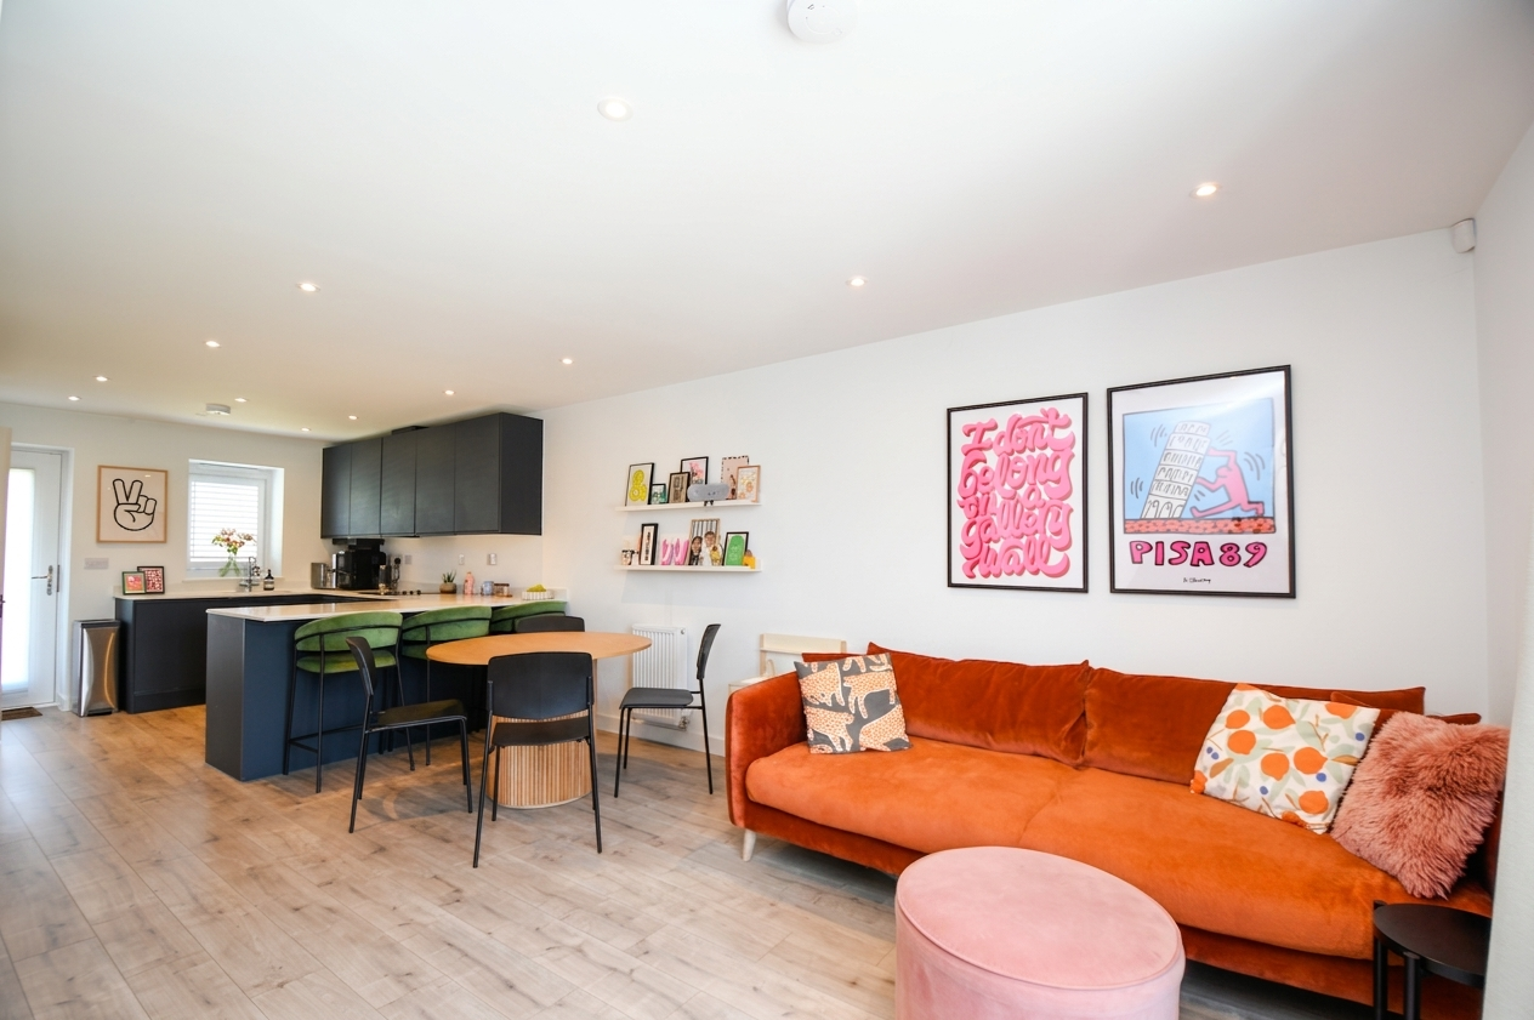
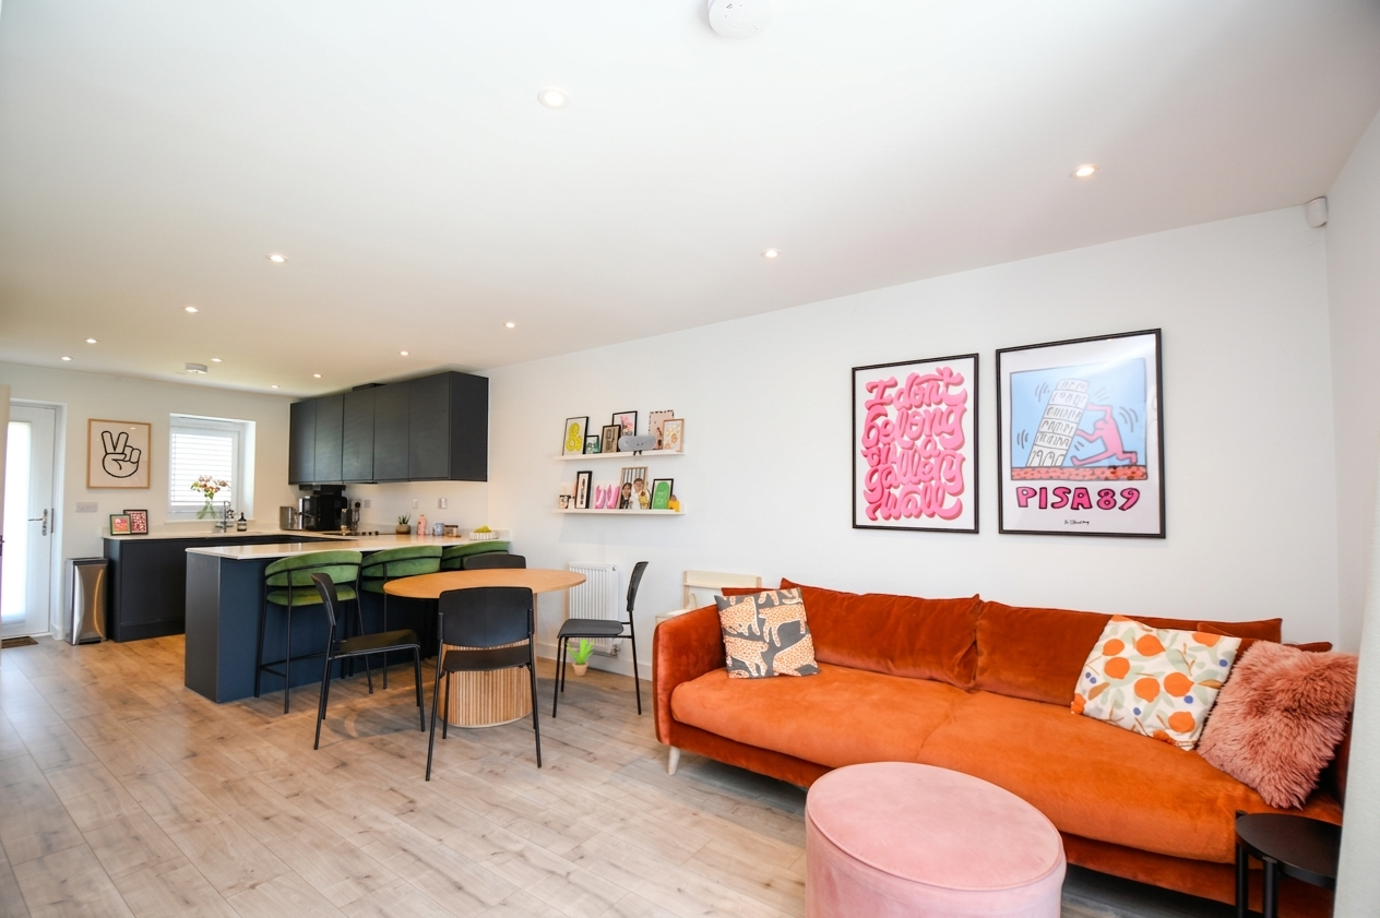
+ potted plant [566,639,595,677]
